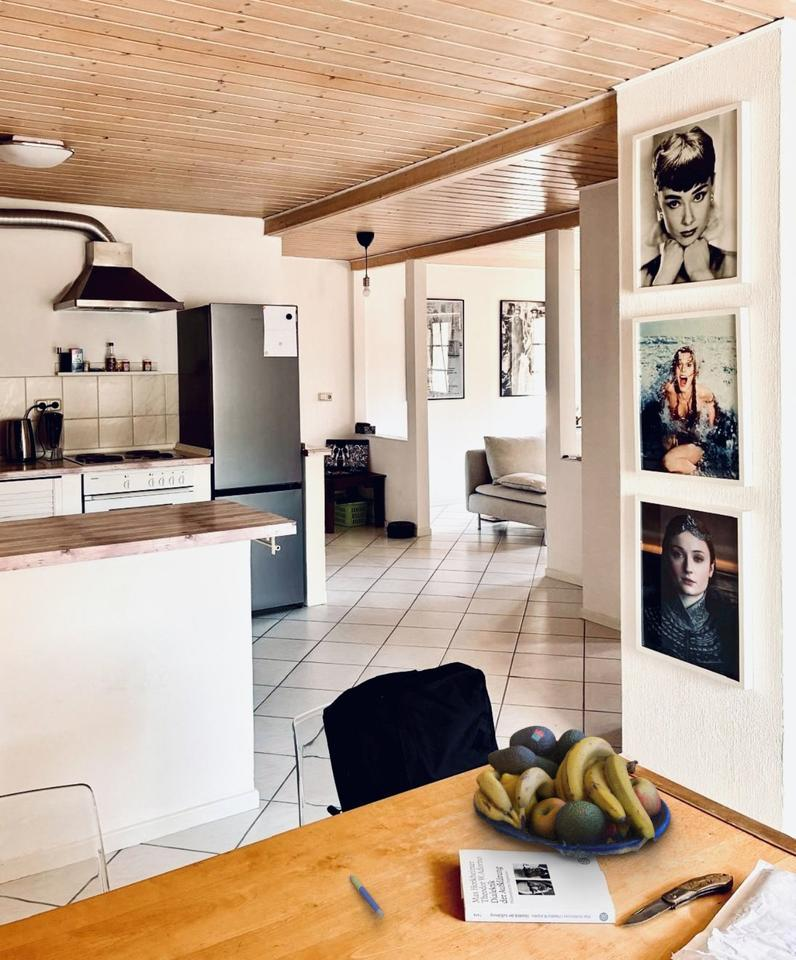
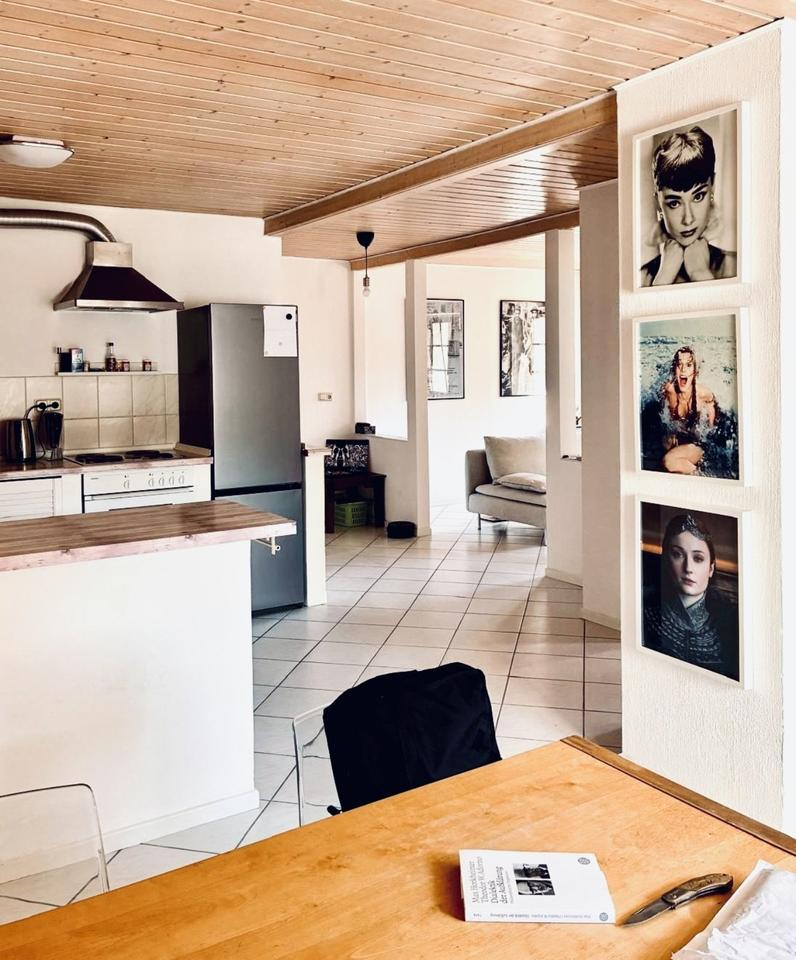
- pen [349,874,385,919]
- fruit bowl [472,725,671,859]
